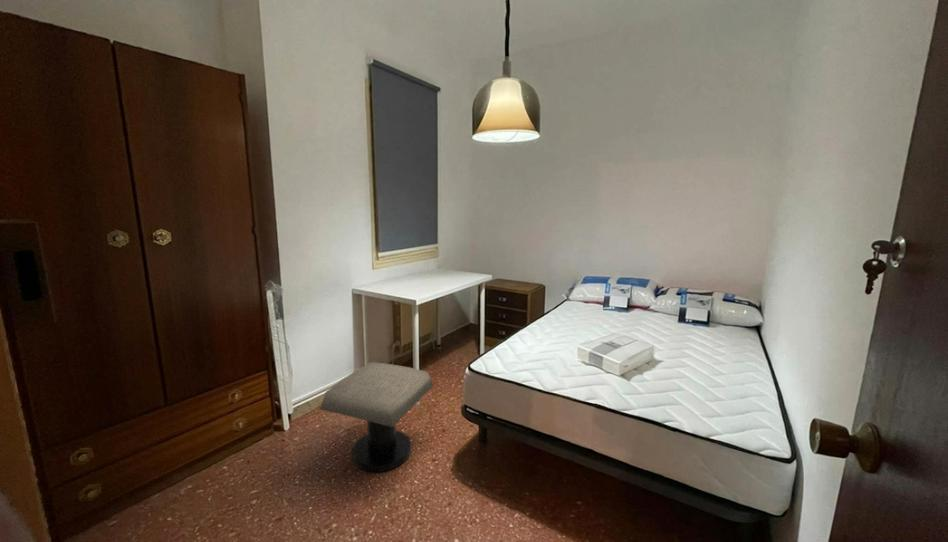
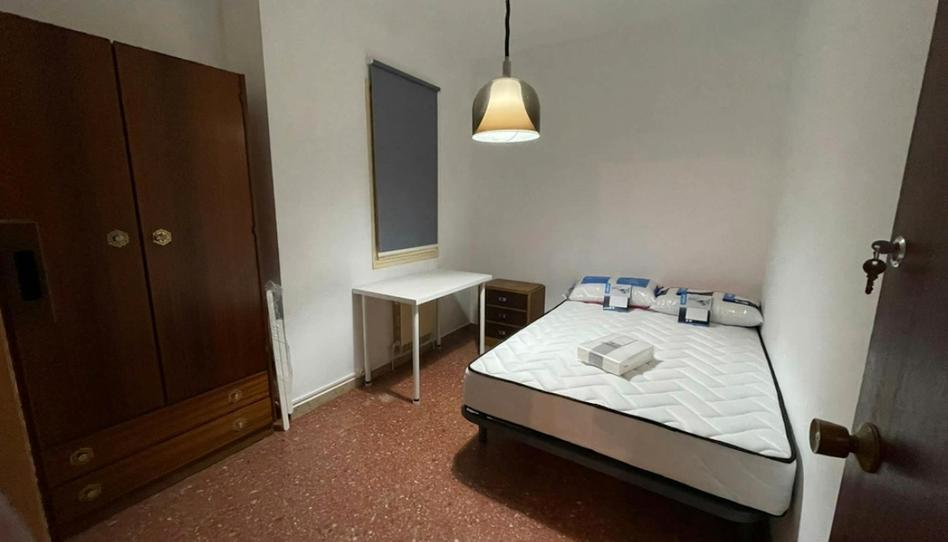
- stool [319,361,435,473]
